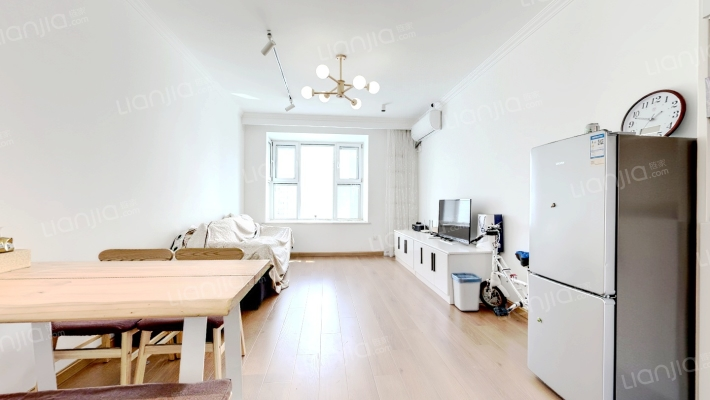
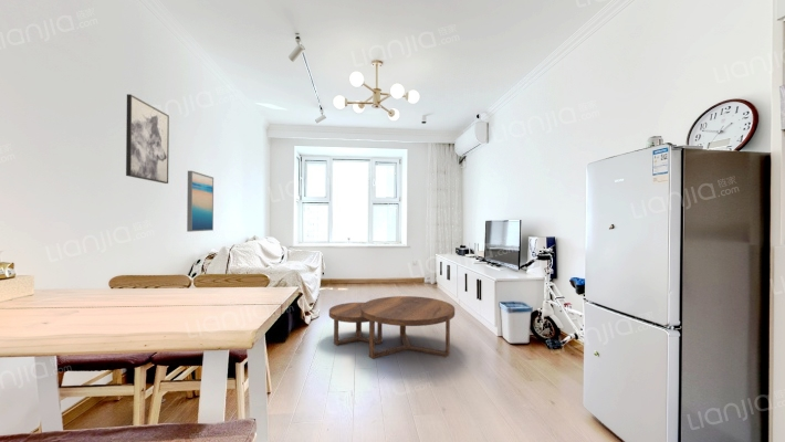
+ coffee table [328,295,456,359]
+ wall art [125,93,170,185]
+ wall art [186,170,214,233]
